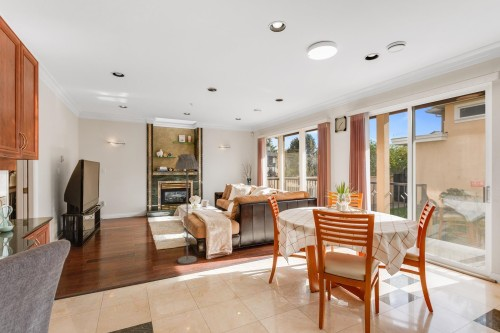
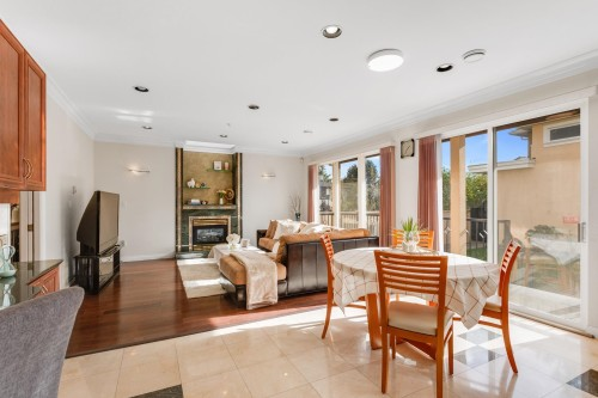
- floor lamp [174,153,200,265]
